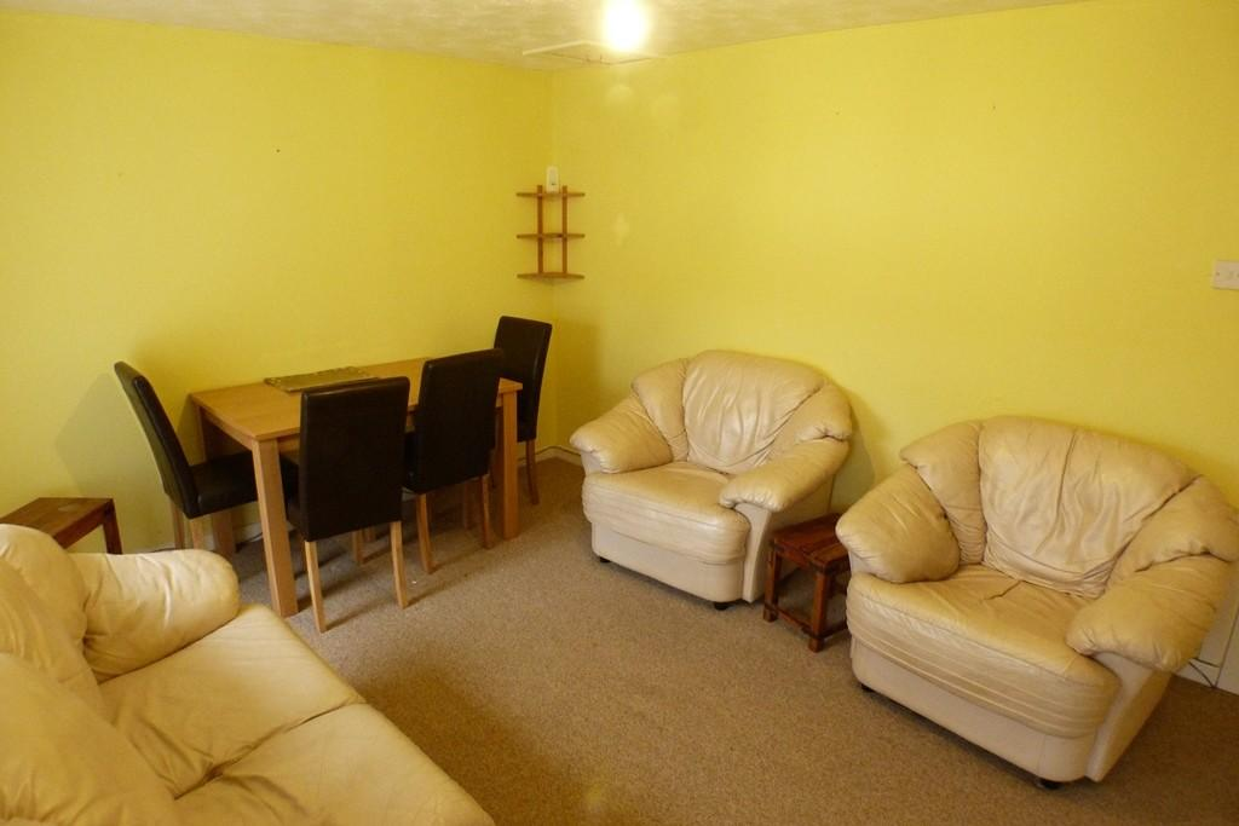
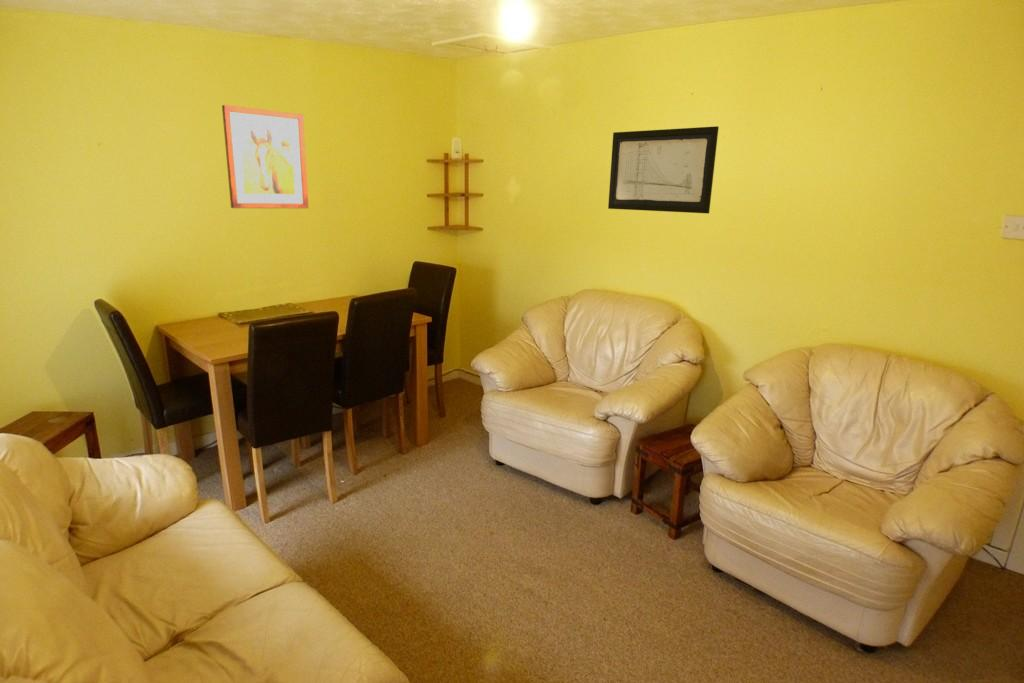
+ wall art [221,104,309,209]
+ wall art [607,125,720,214]
